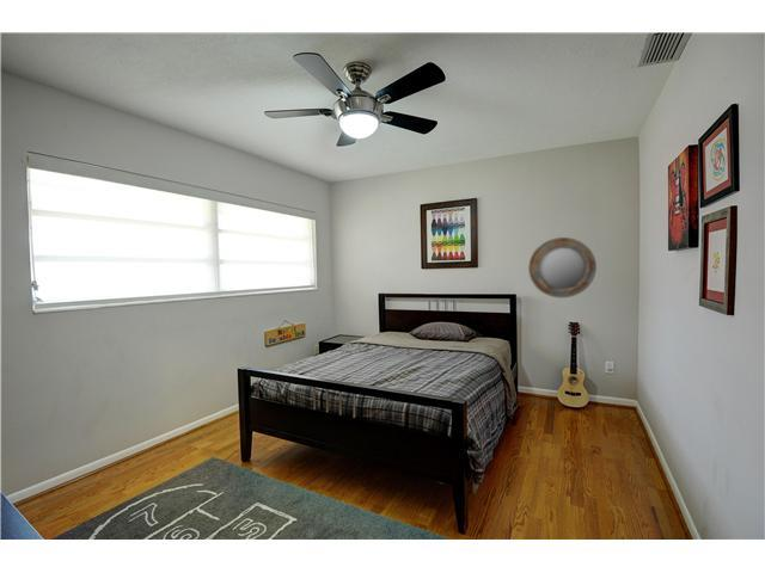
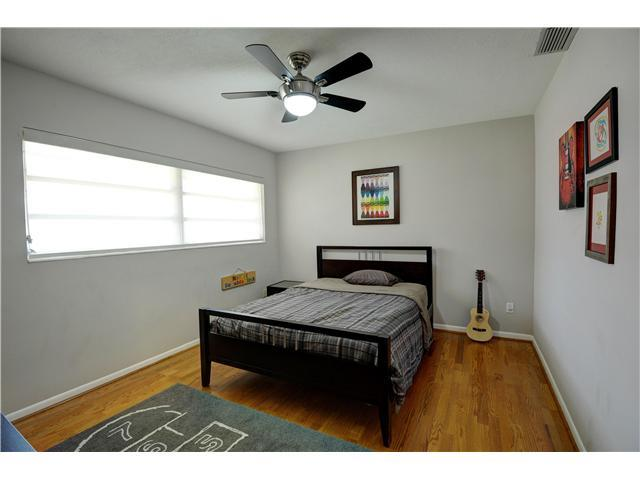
- home mirror [527,236,598,298]
